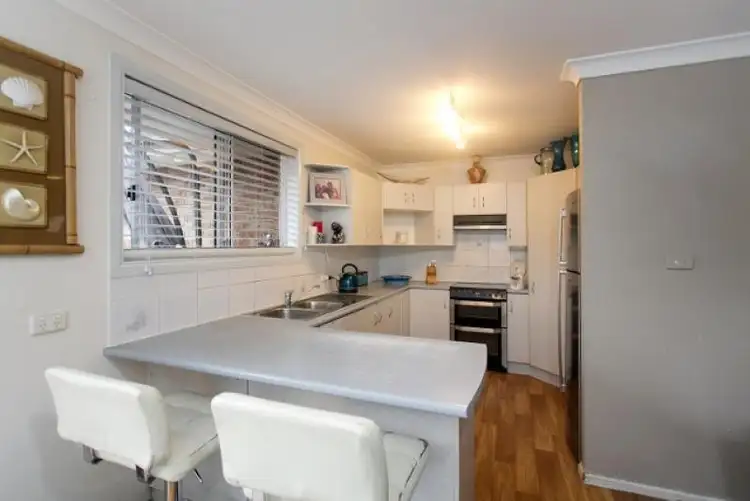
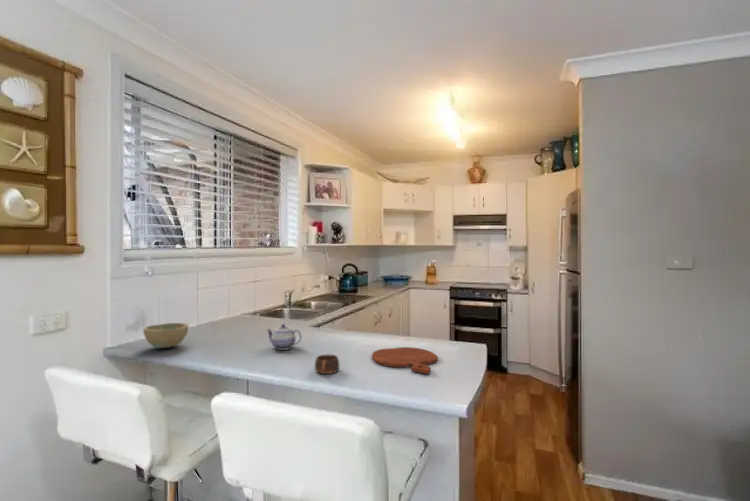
+ bowl [142,322,189,349]
+ teapot [266,323,303,351]
+ cutting board [371,346,439,375]
+ cup [314,354,340,375]
